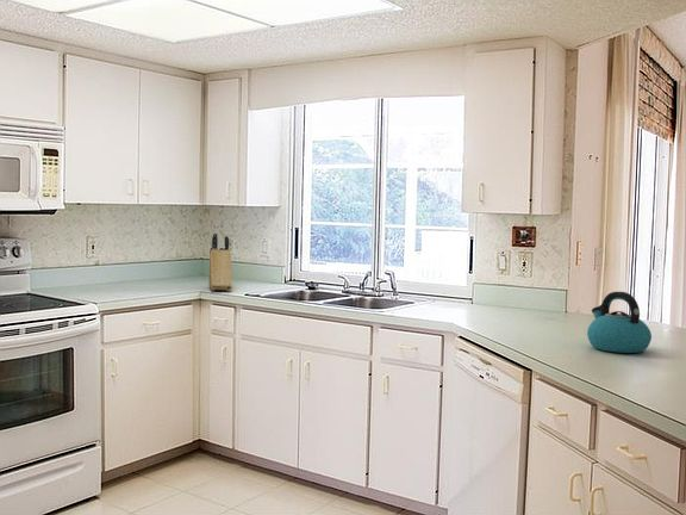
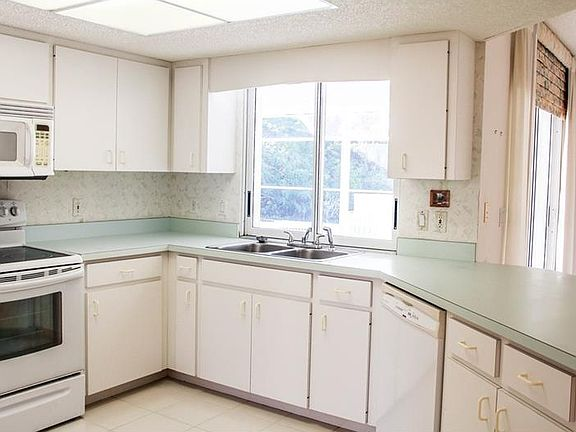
- kettle [586,291,653,354]
- knife block [208,232,233,292]
